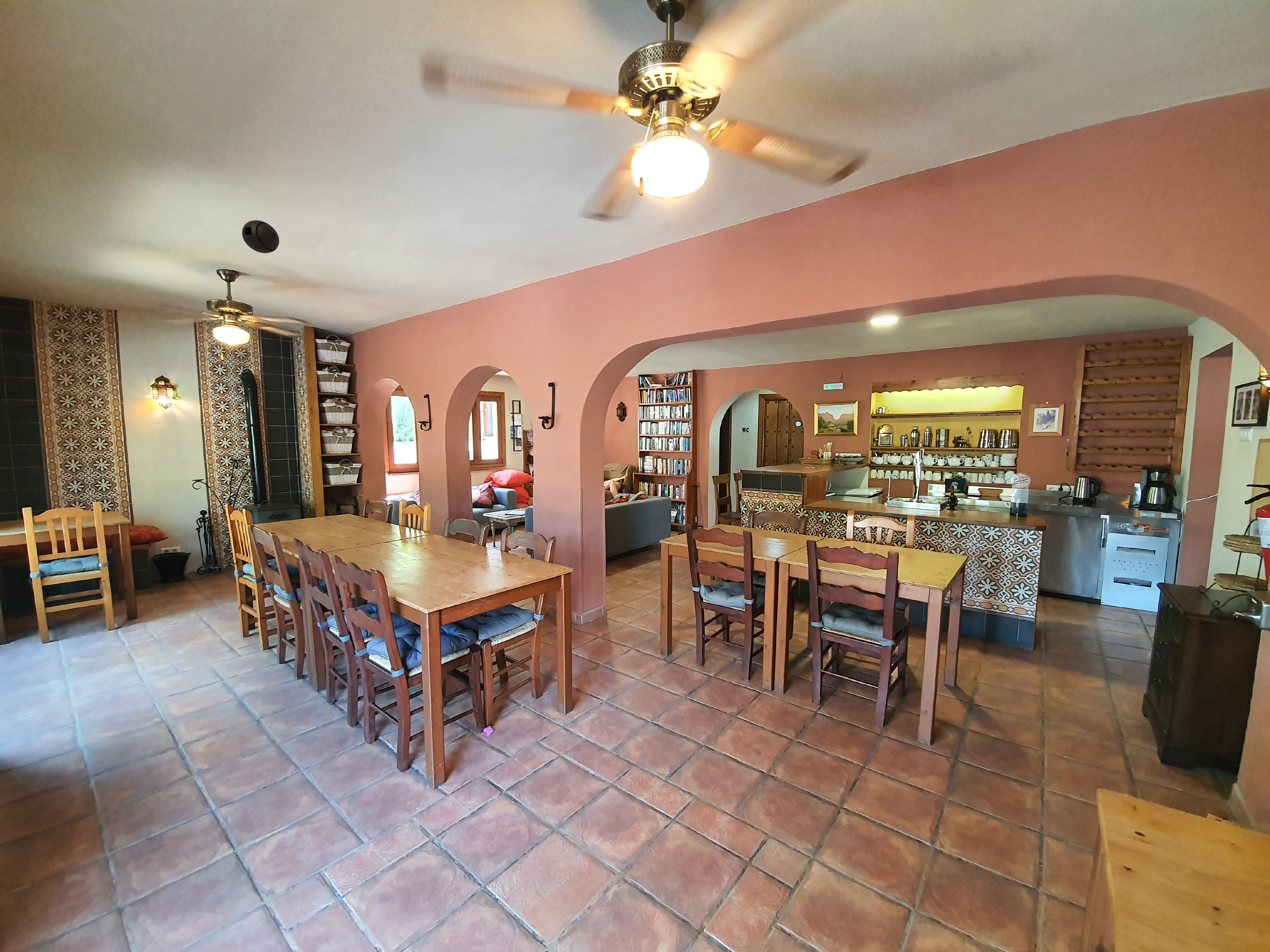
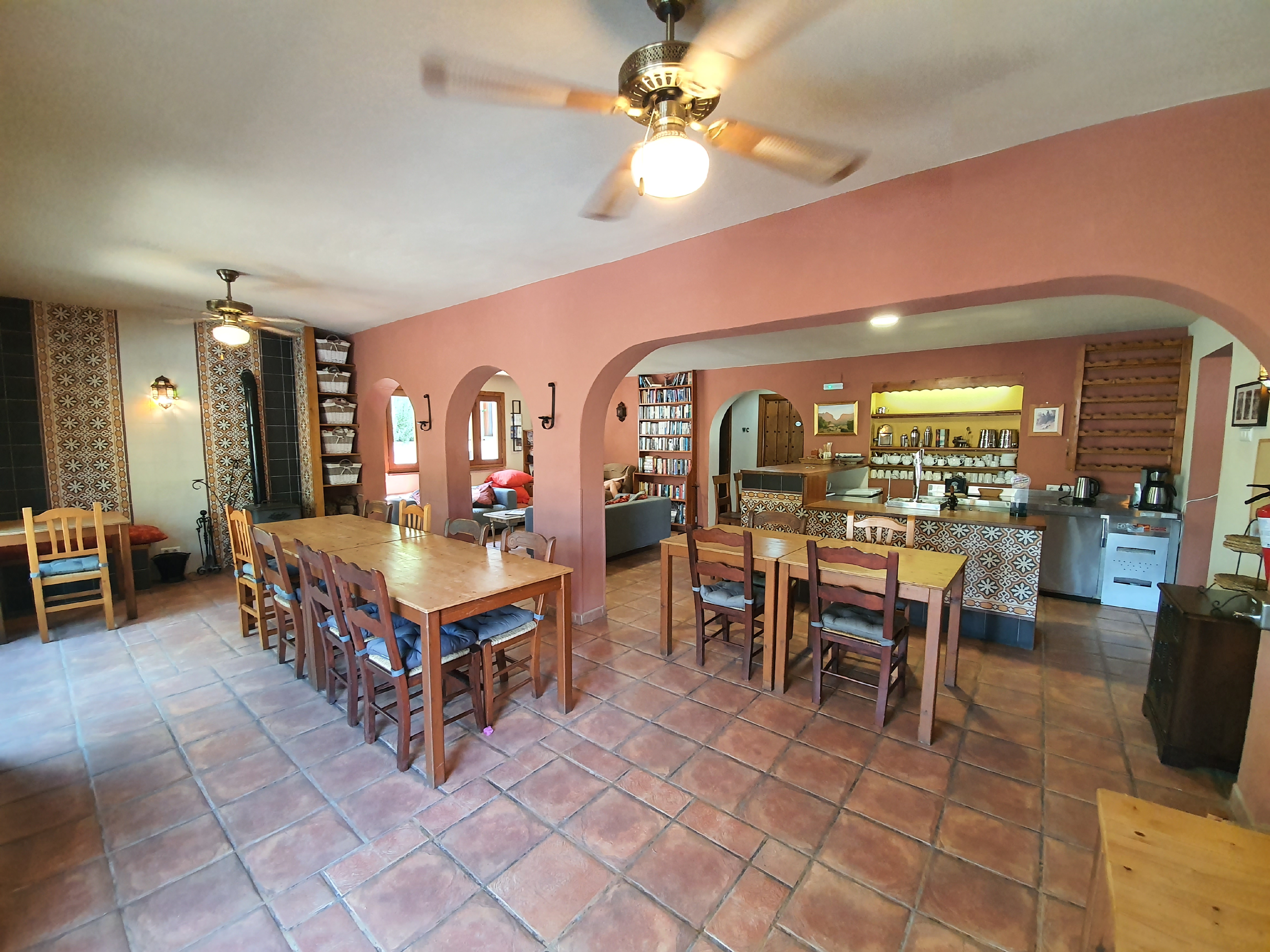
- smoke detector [242,220,280,253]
